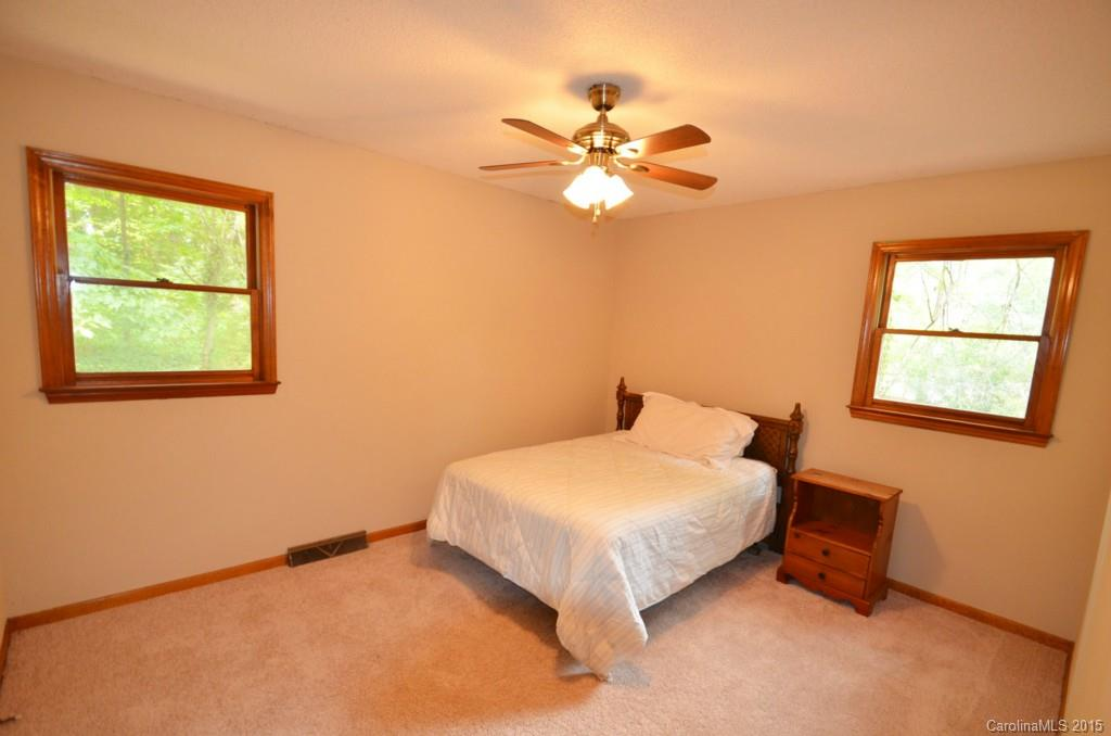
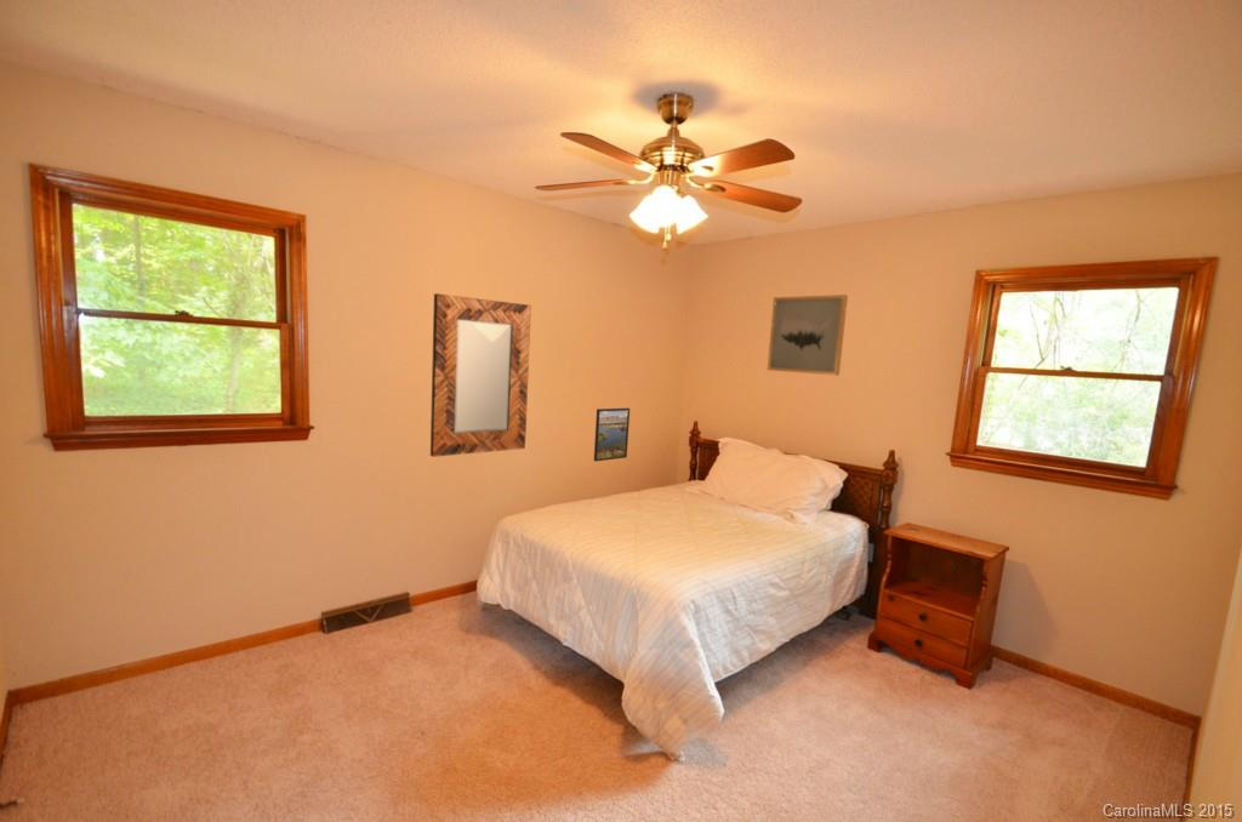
+ home mirror [429,292,532,458]
+ wall art [767,293,849,377]
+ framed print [593,407,631,462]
